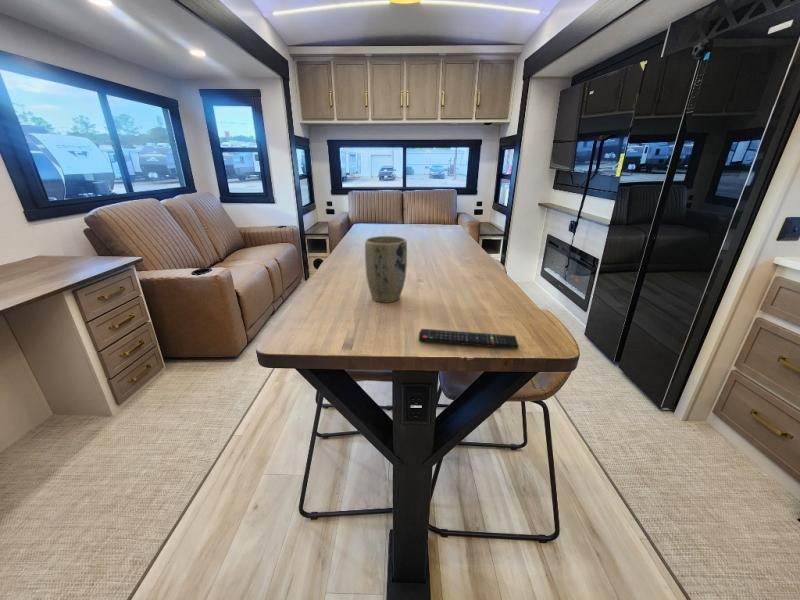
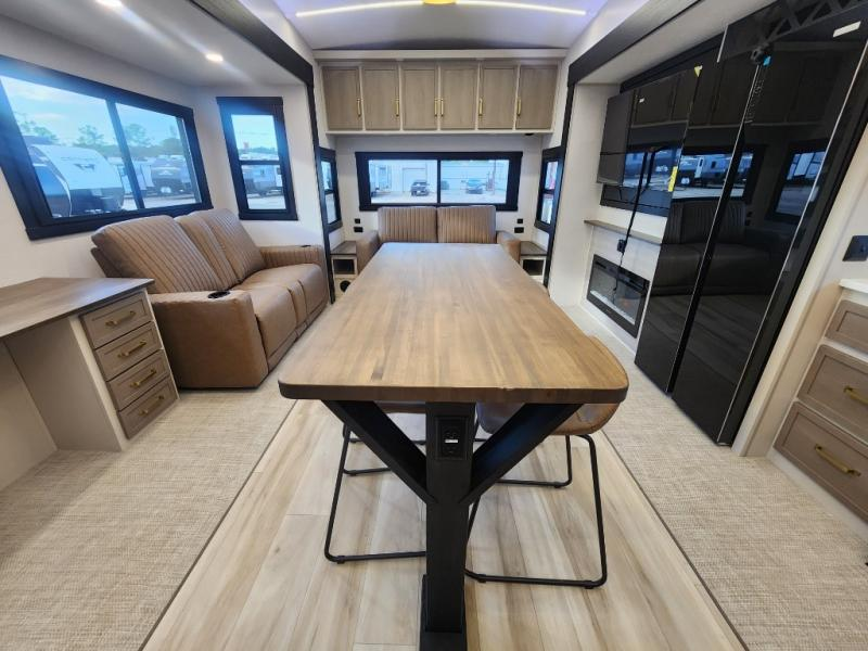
- plant pot [364,235,408,304]
- remote control [418,328,520,350]
